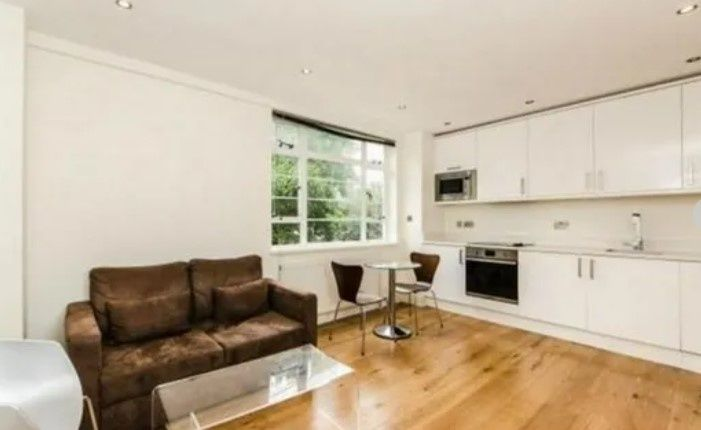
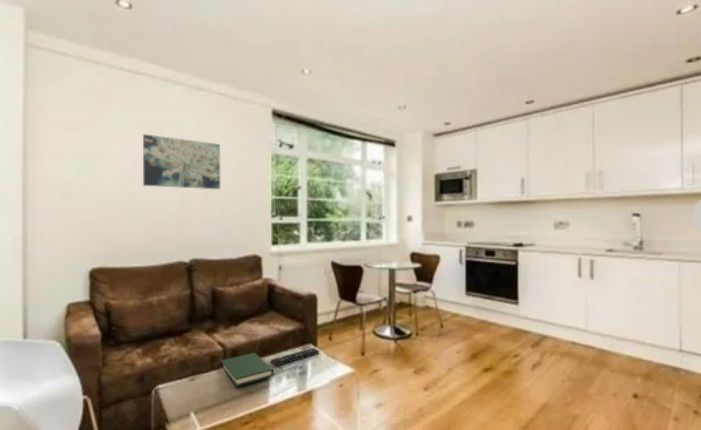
+ remote control [270,347,320,367]
+ wall art [142,133,221,190]
+ hardback book [220,352,274,387]
